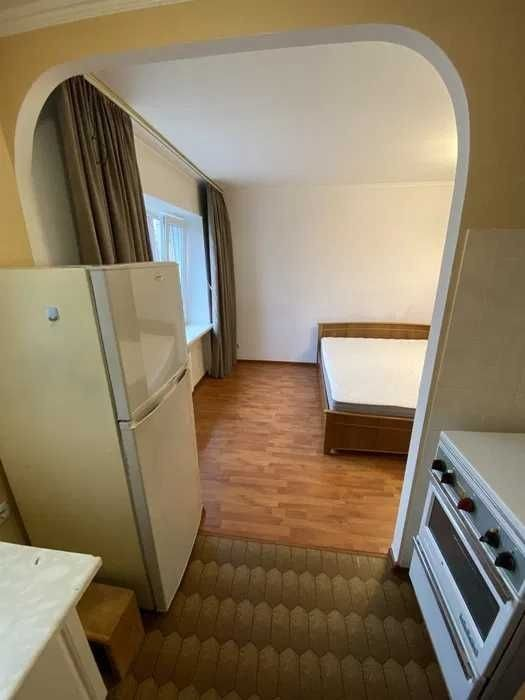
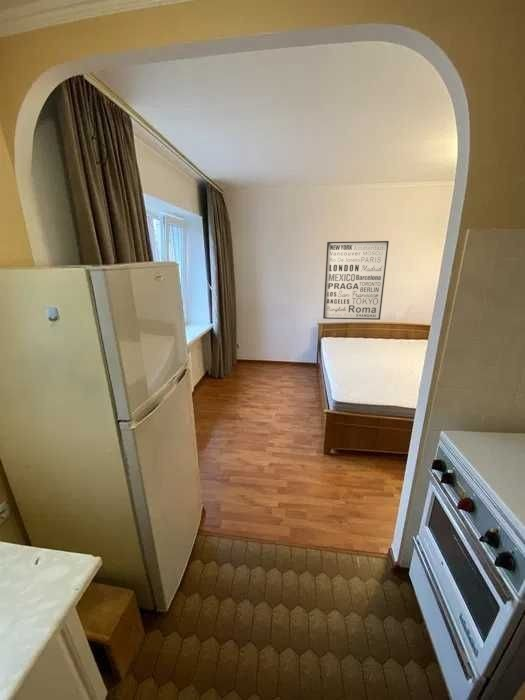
+ wall art [322,240,390,321]
